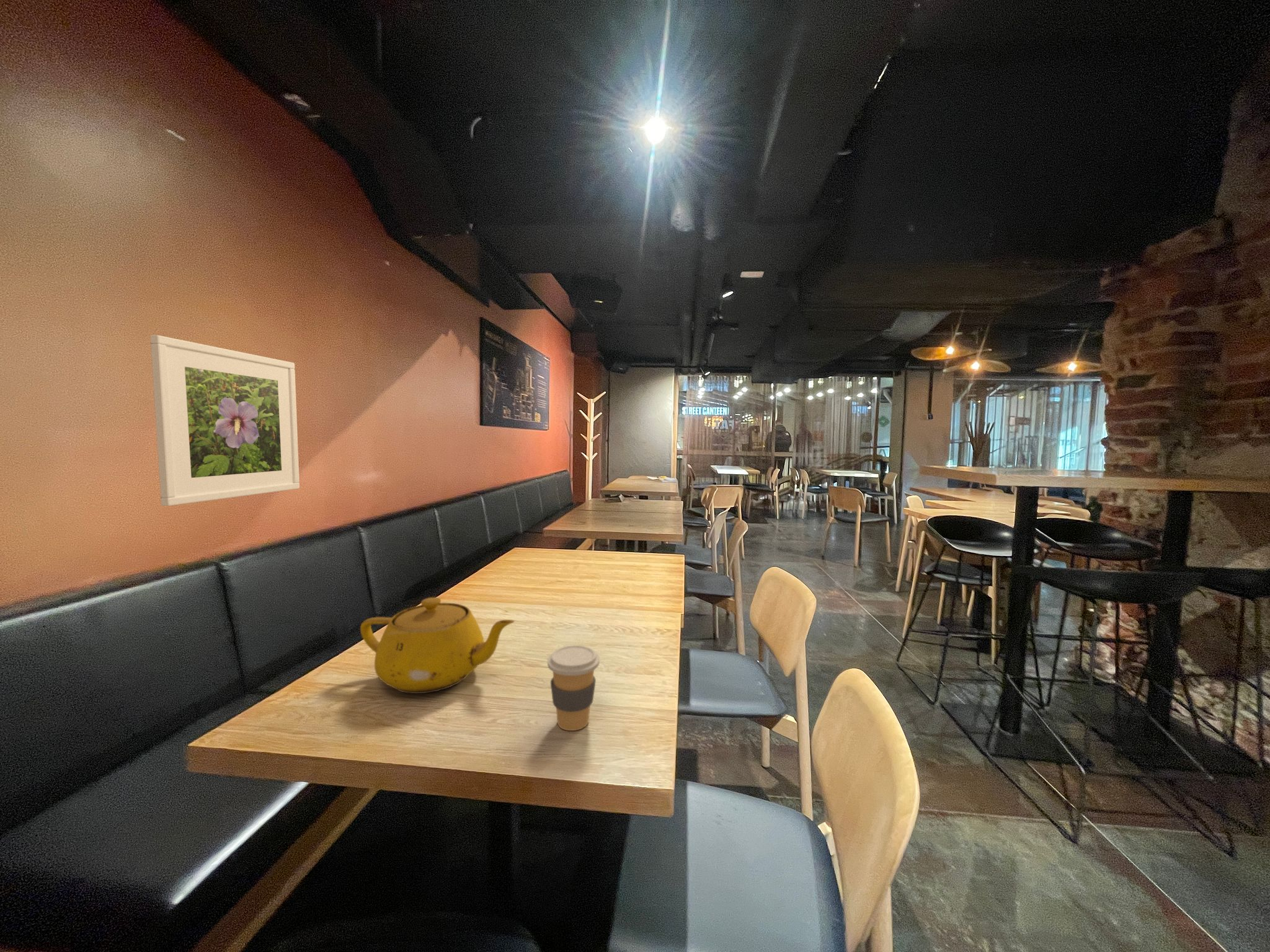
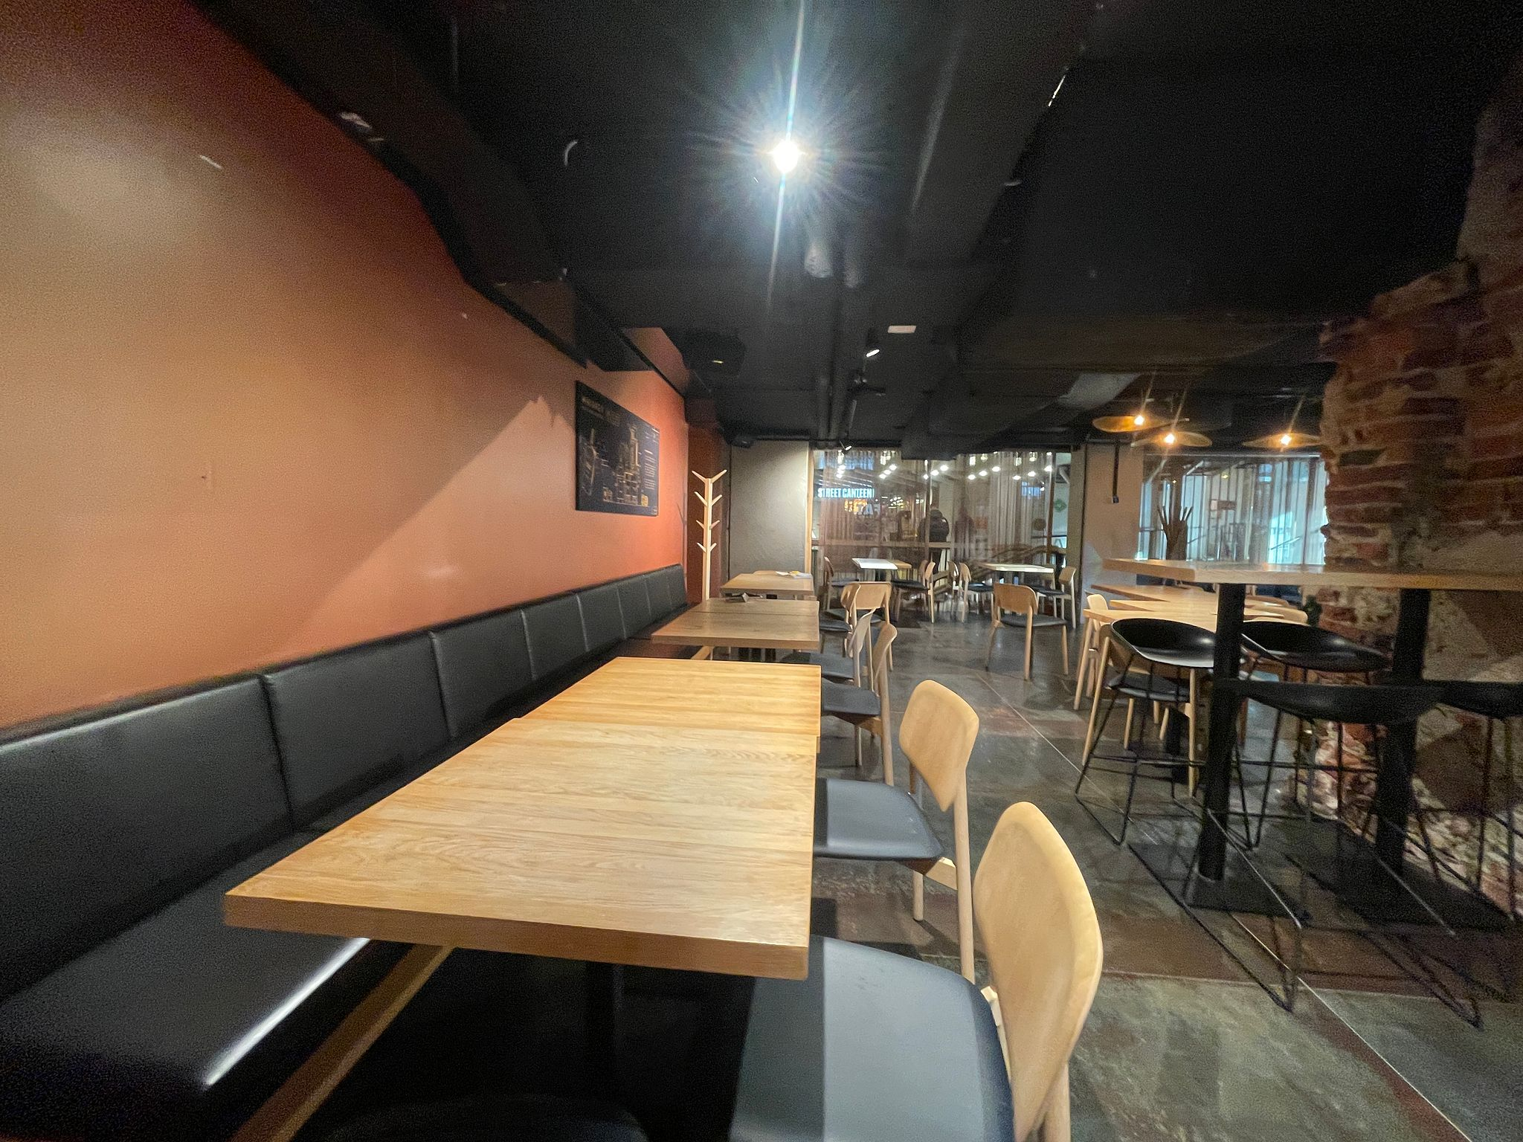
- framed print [150,335,300,506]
- teapot [360,597,515,694]
- coffee cup [547,645,600,731]
